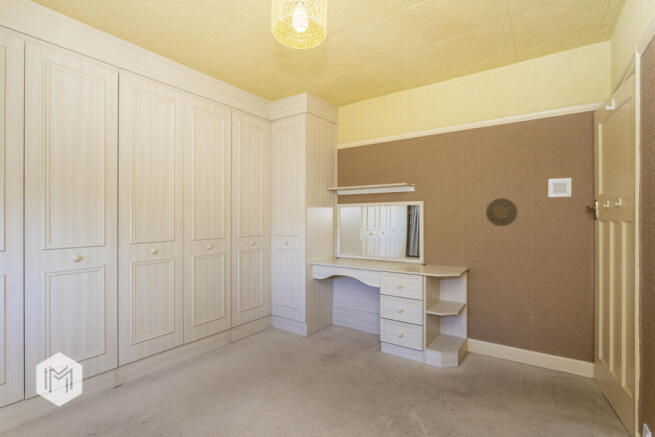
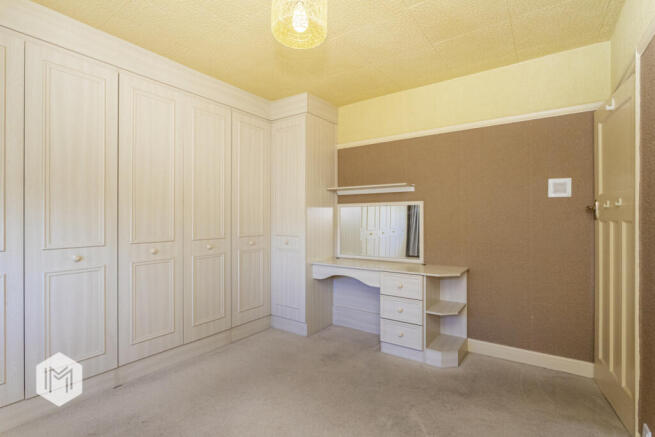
- decorative plate [485,197,519,227]
